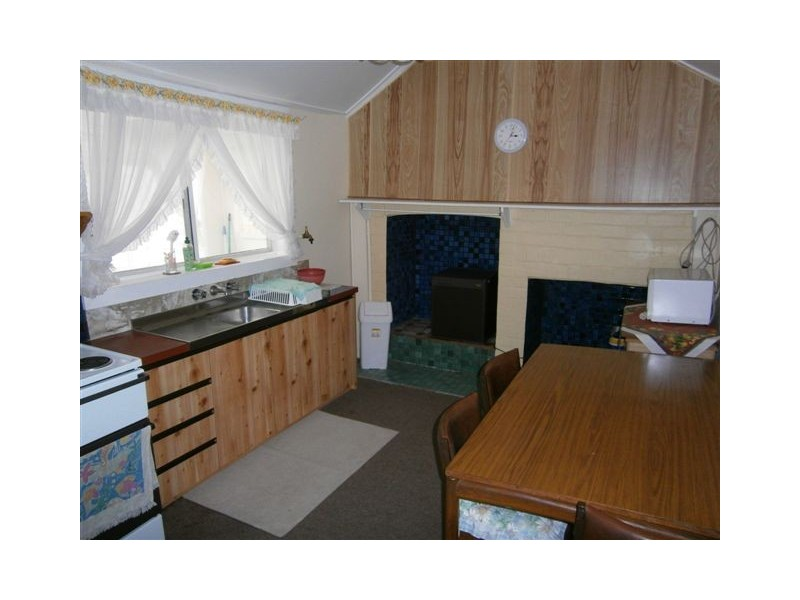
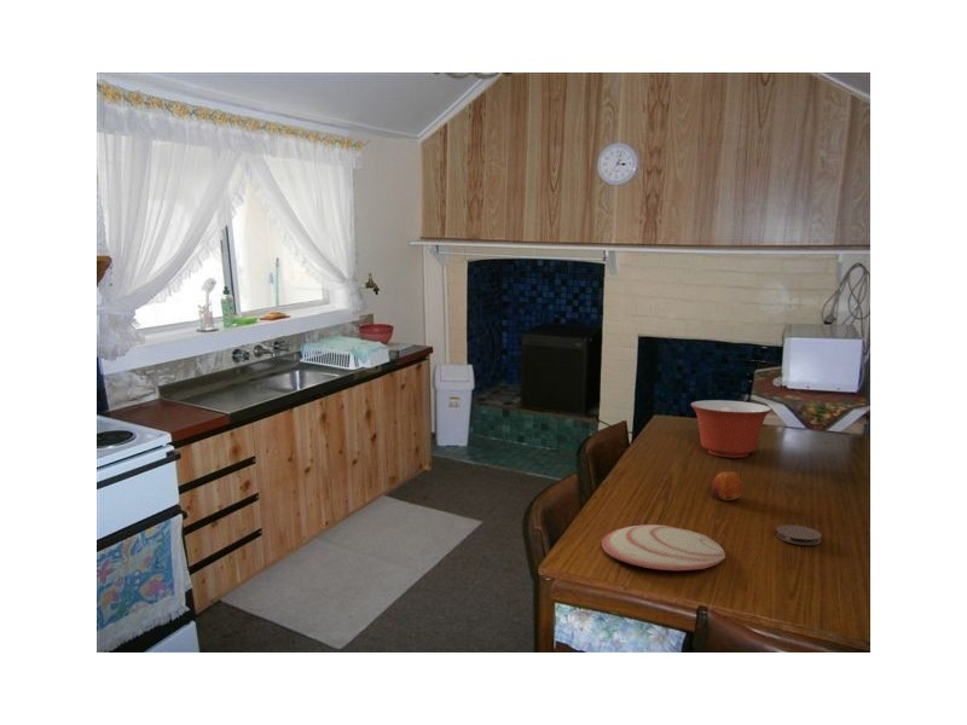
+ plate [601,523,726,572]
+ coaster [775,524,823,546]
+ mixing bowl [689,399,772,459]
+ fruit [711,470,745,501]
